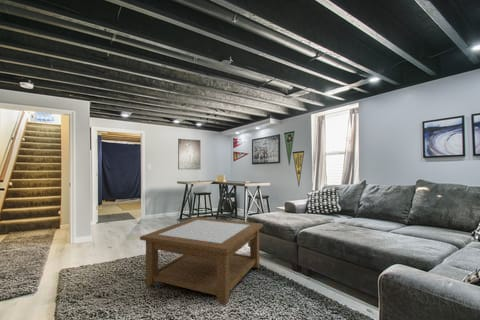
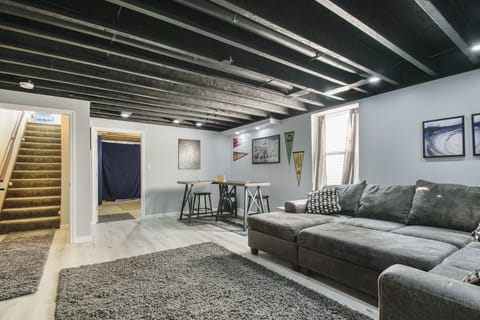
- coffee table [139,216,264,306]
